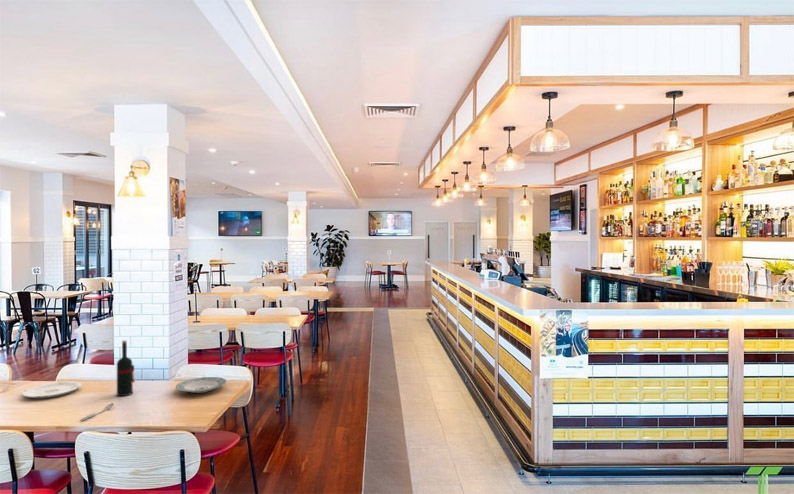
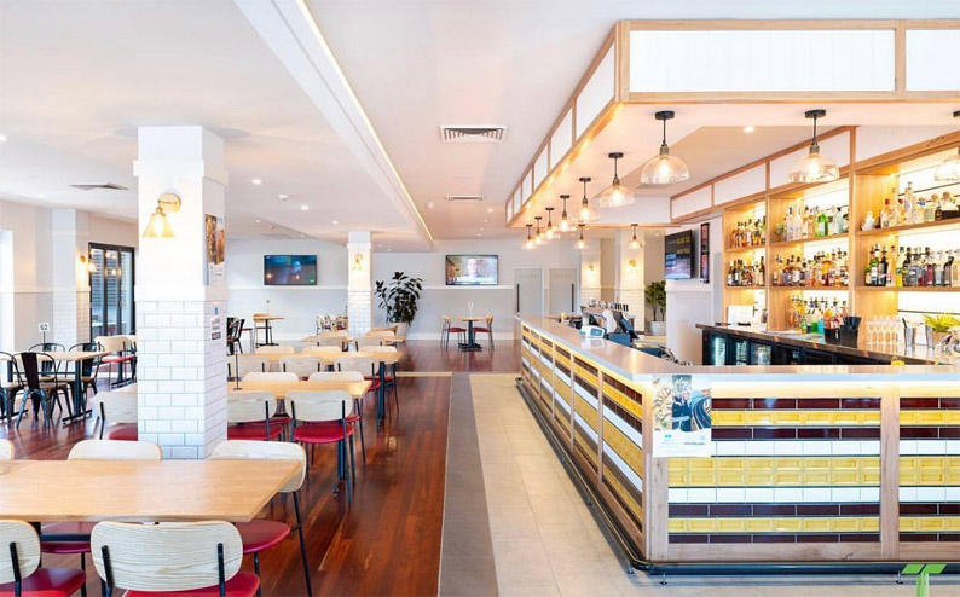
- spoon [79,402,115,422]
- plate [21,381,82,399]
- wine bottle [116,339,136,397]
- plate [175,376,227,394]
